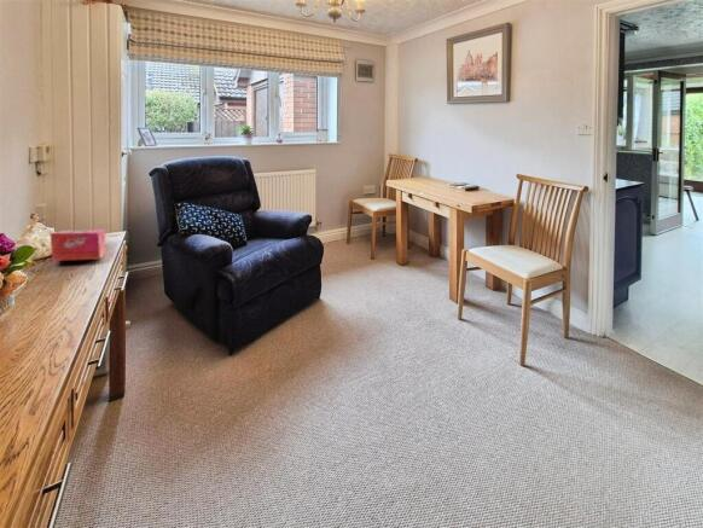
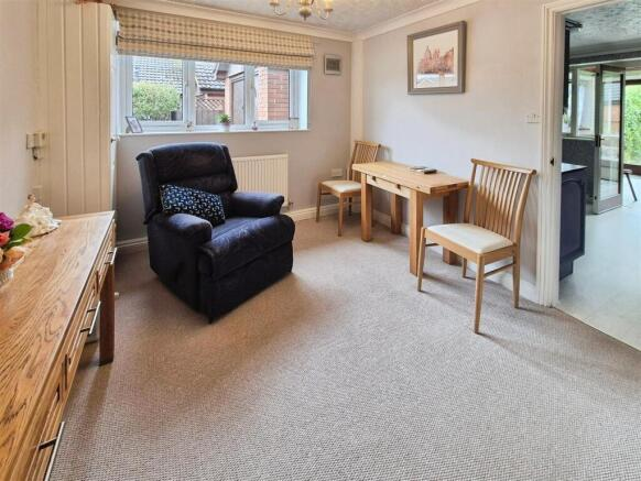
- tissue box [50,230,108,262]
